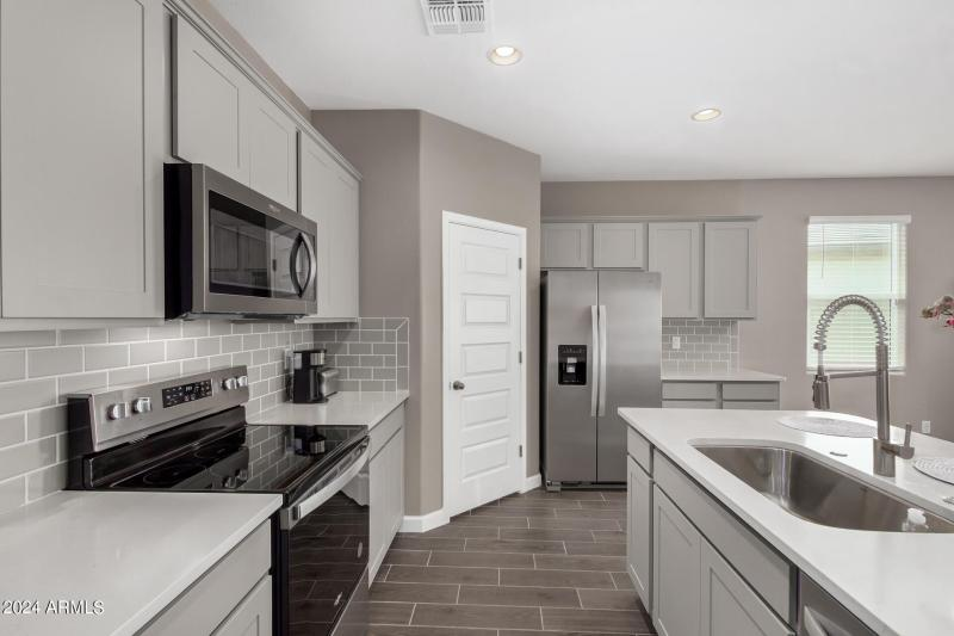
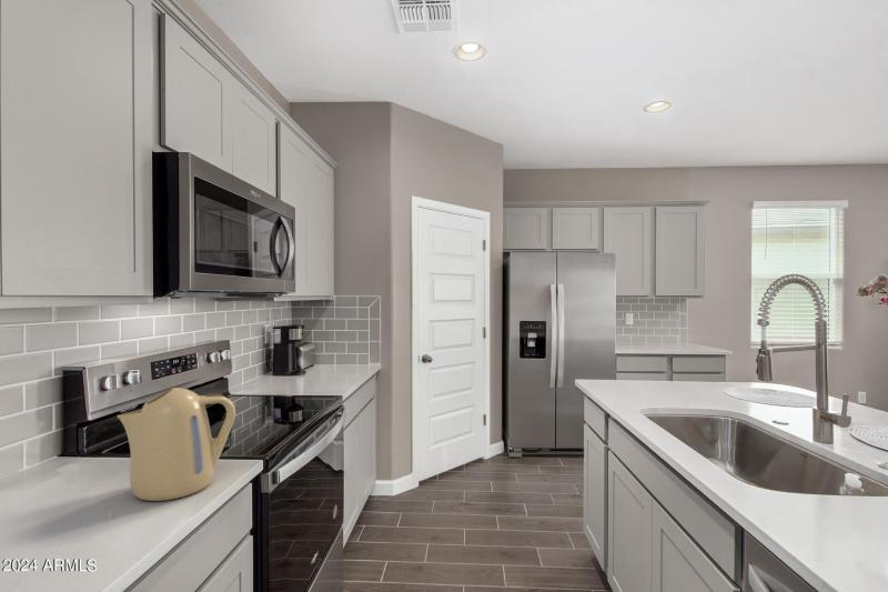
+ kettle [117,387,236,502]
